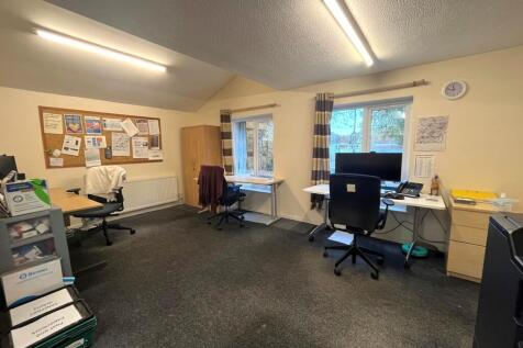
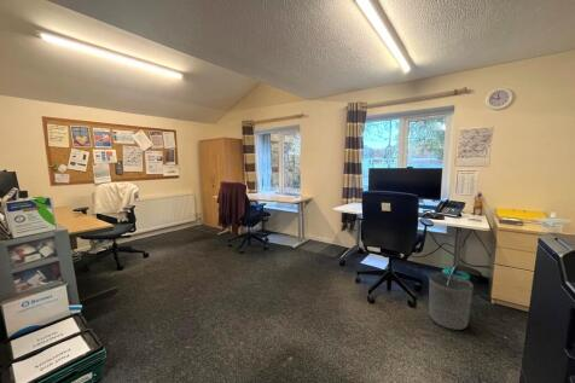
+ waste bin [428,271,475,331]
